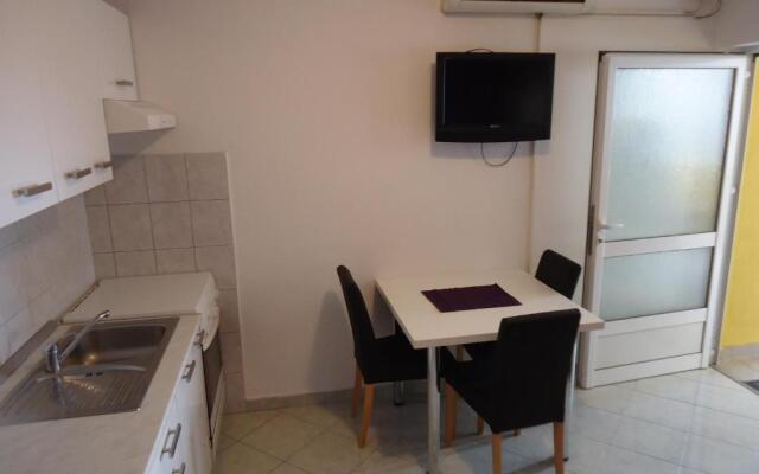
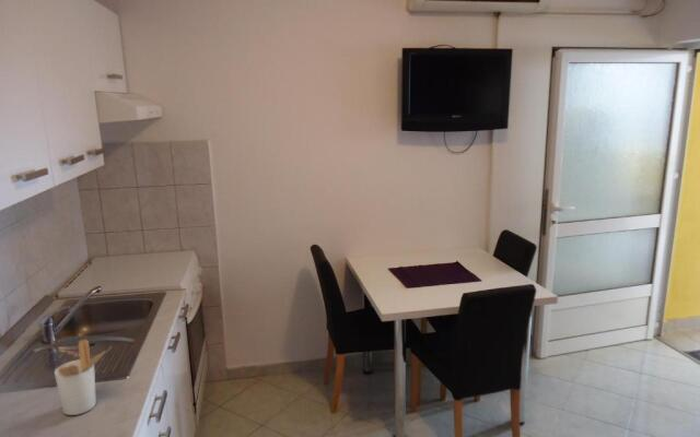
+ utensil holder [54,339,113,416]
